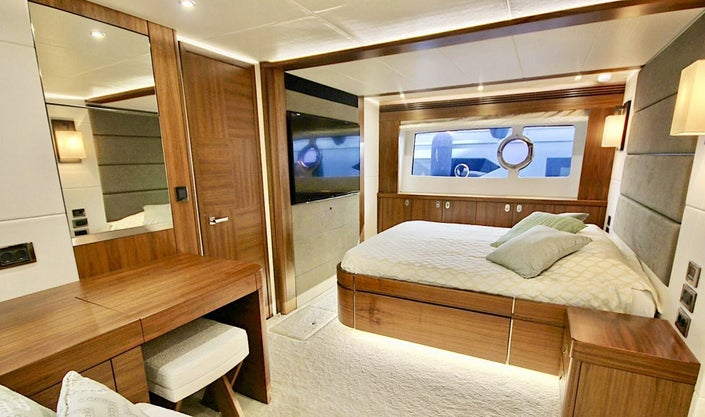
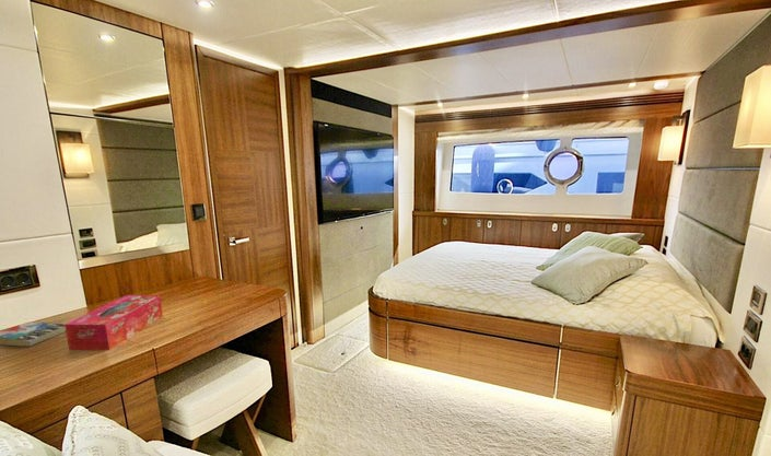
+ book [0,321,66,348]
+ tissue box [65,294,164,351]
